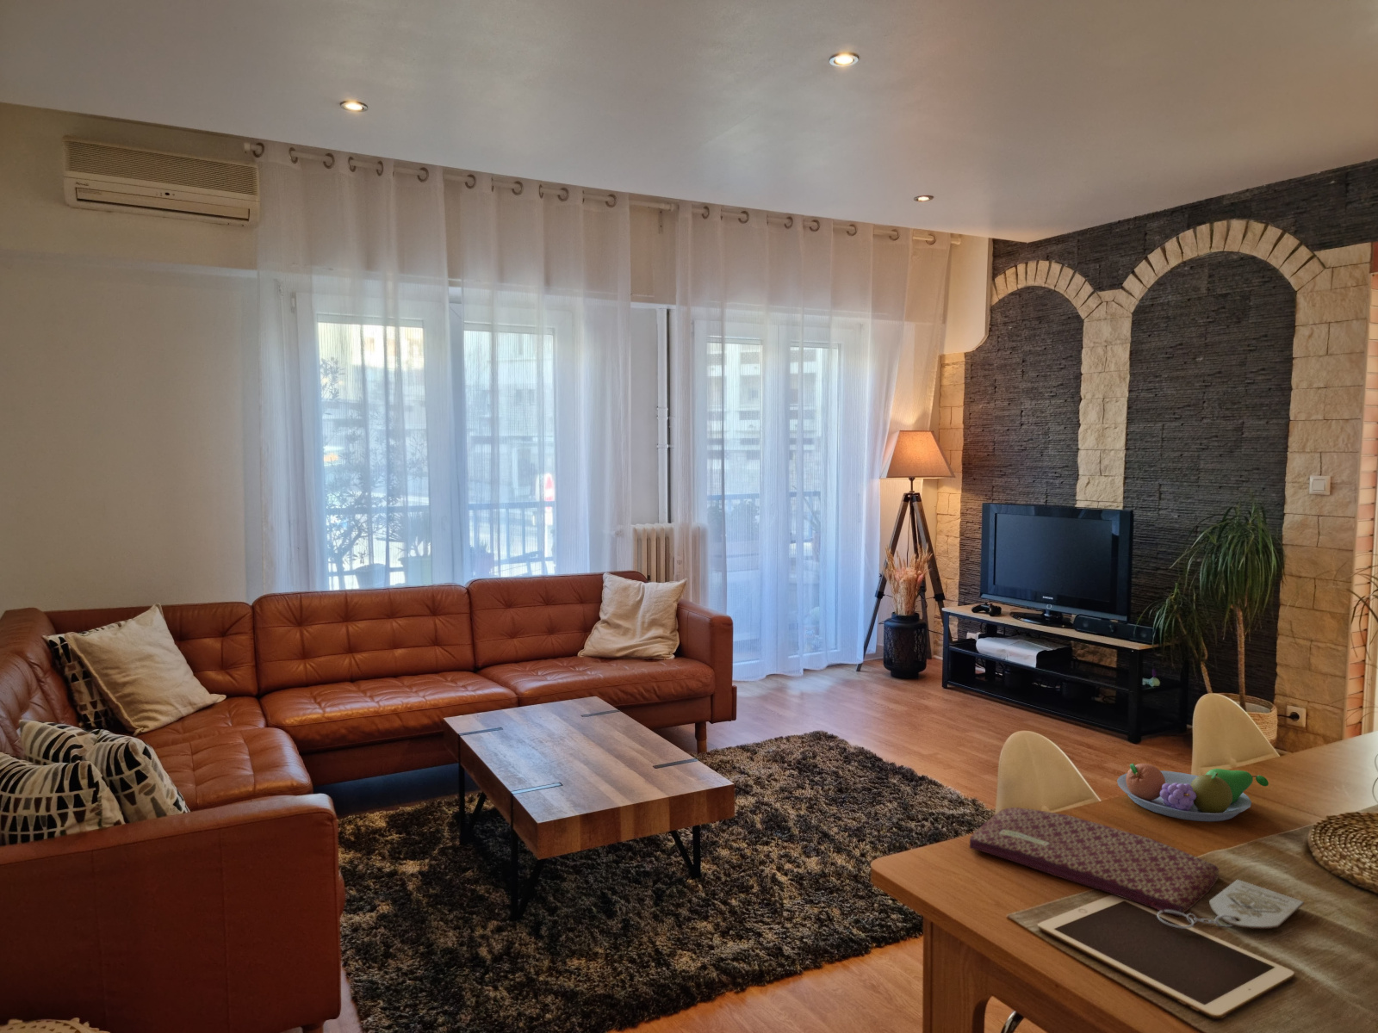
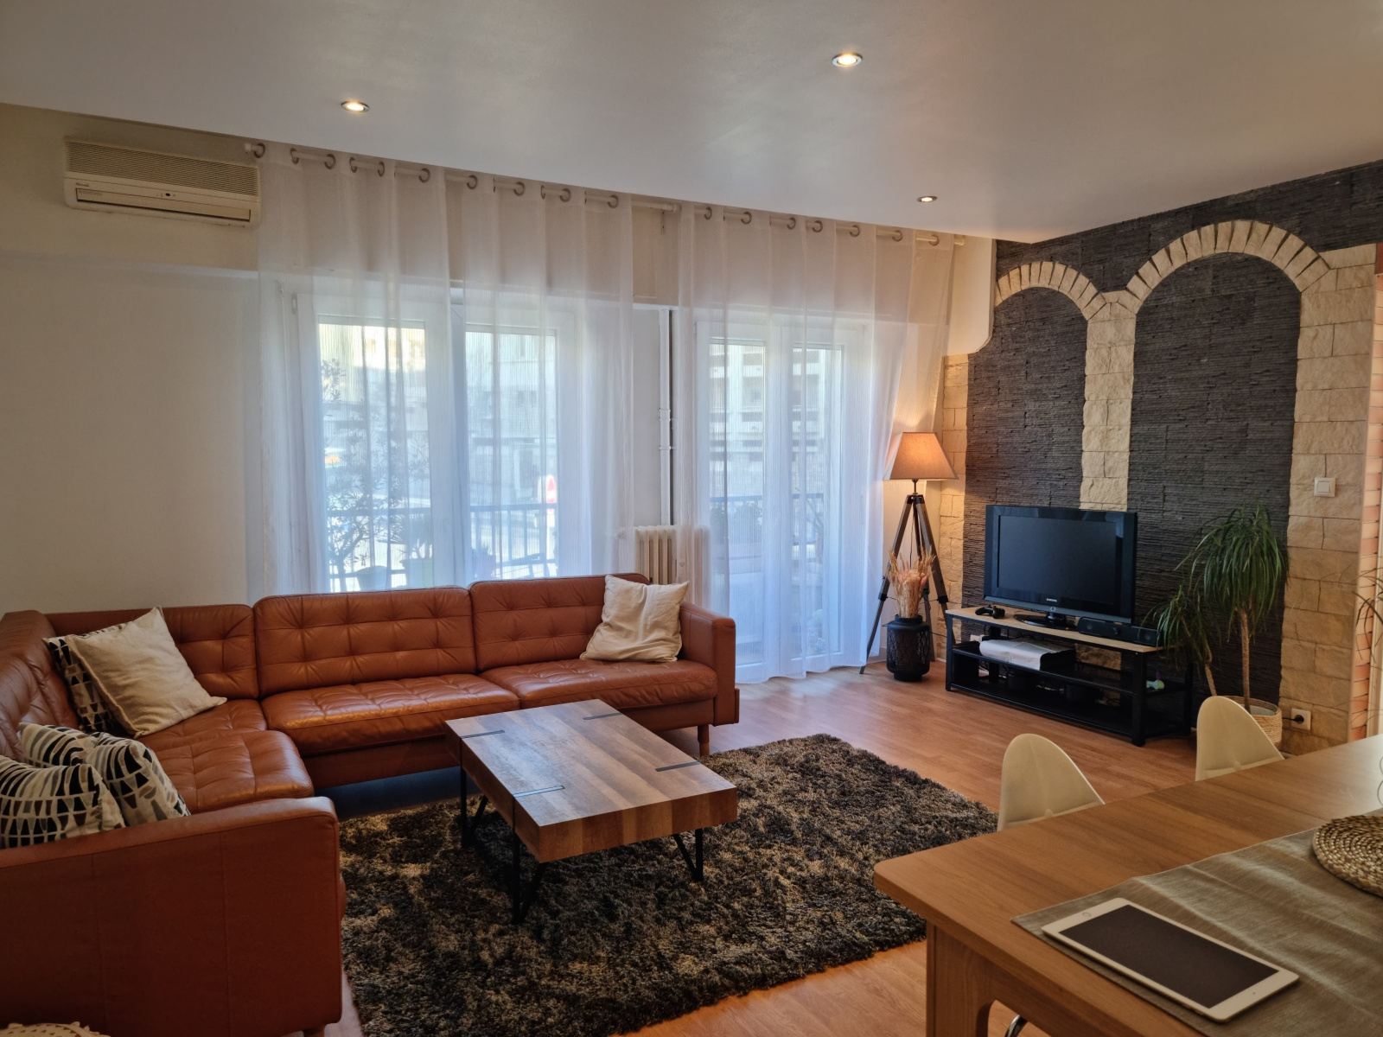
- placemat [969,806,1305,930]
- fruit bowl [1117,763,1269,822]
